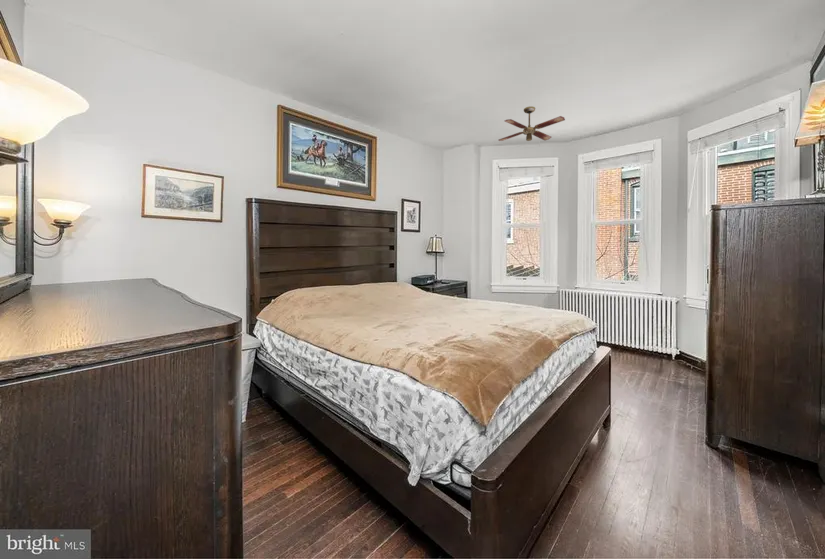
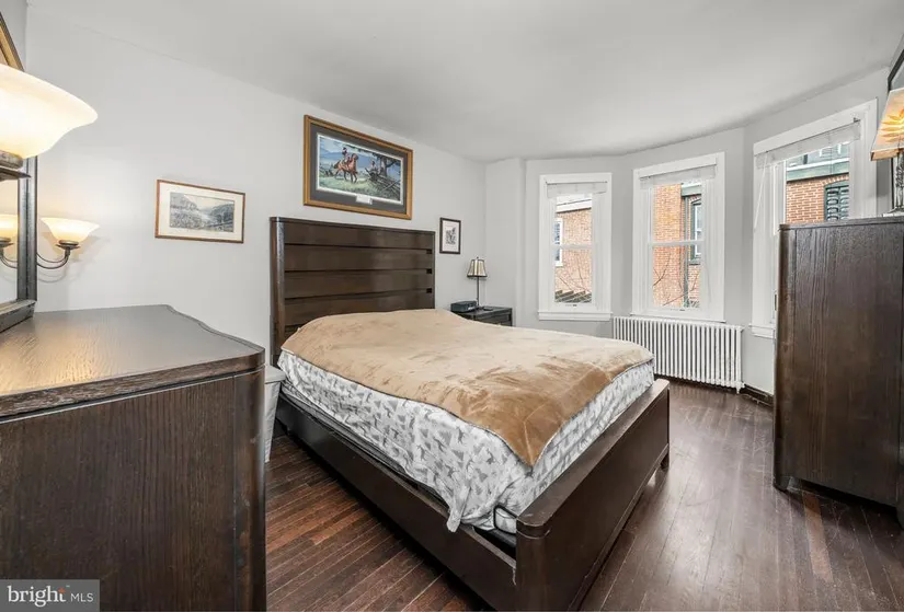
- ceiling fan [498,105,566,142]
